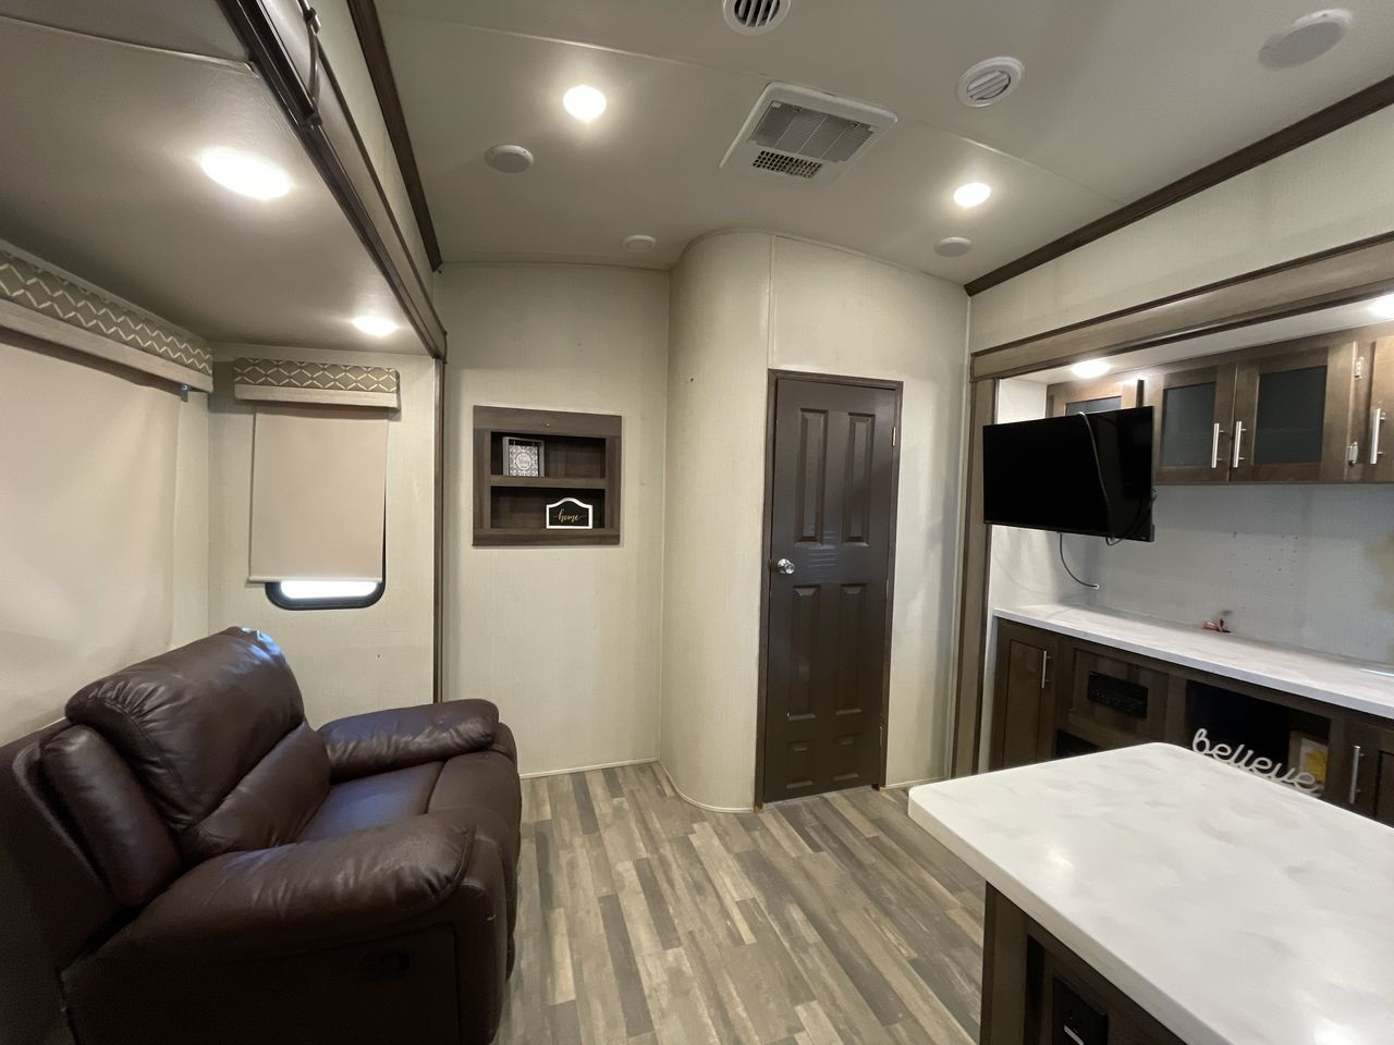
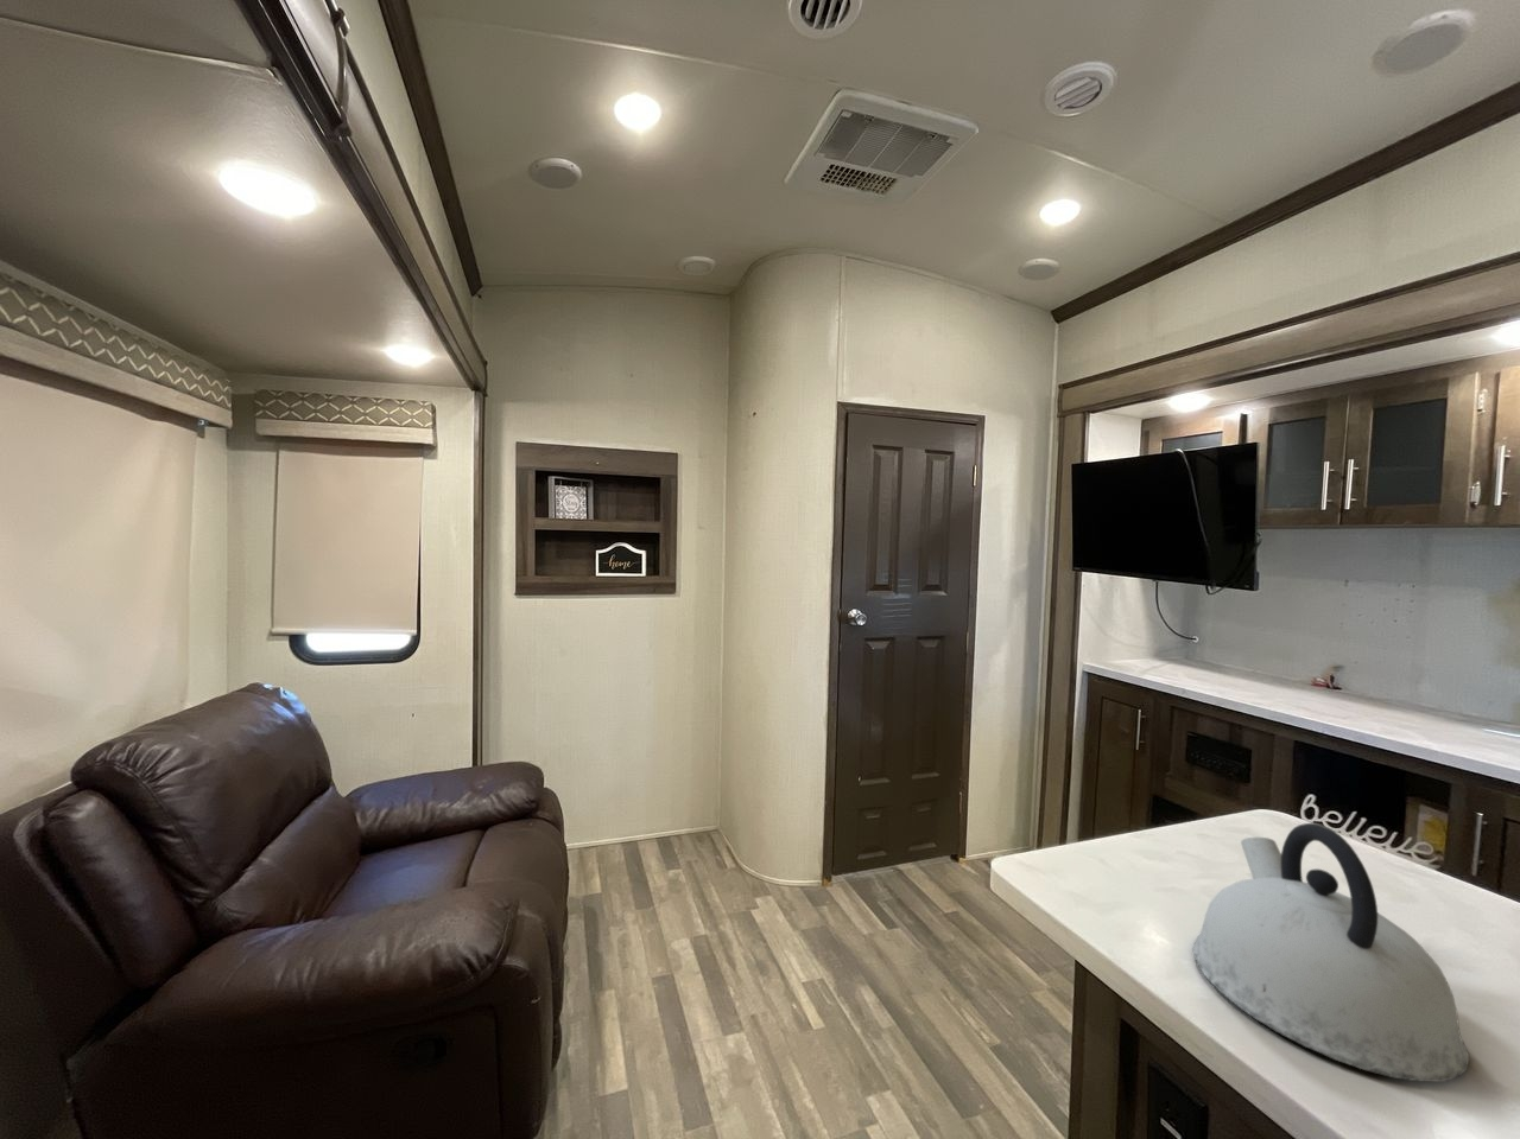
+ kettle [1191,822,1470,1083]
